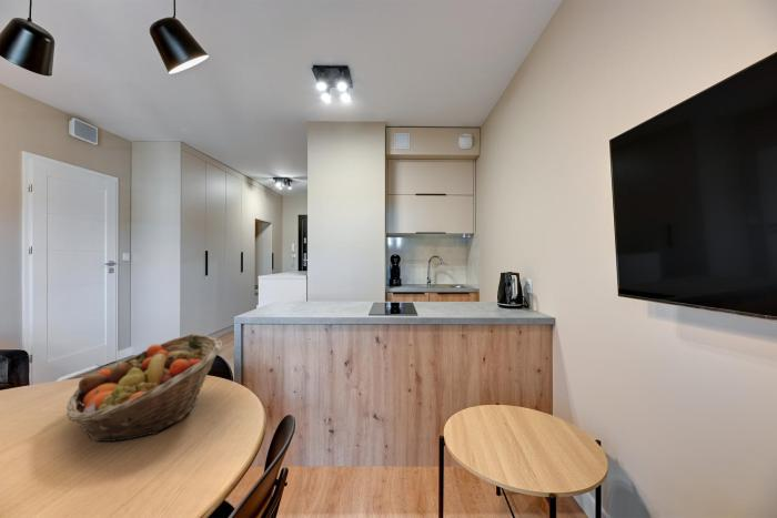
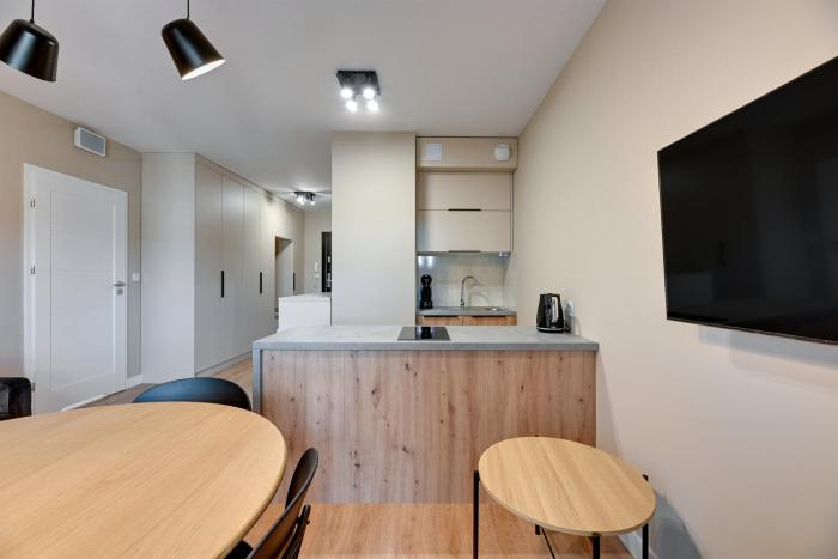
- fruit basket [65,333,223,443]
